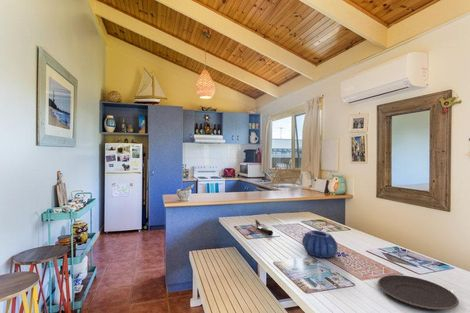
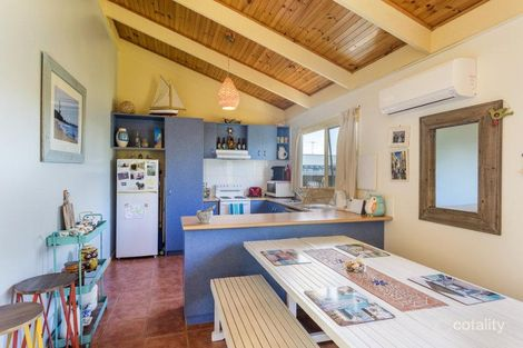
- decorative bowl [301,229,339,259]
- plate [377,274,460,311]
- spoon [254,218,274,237]
